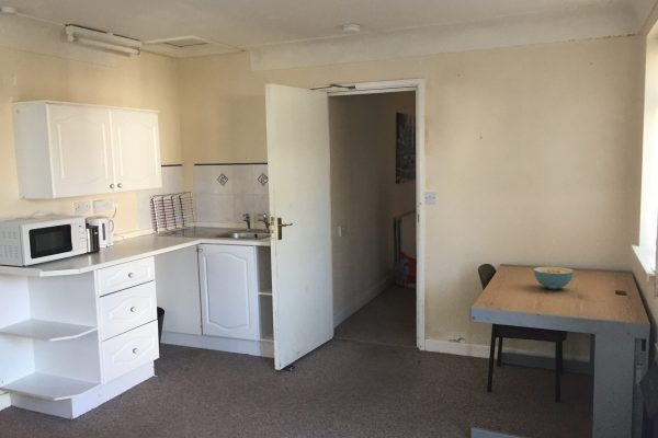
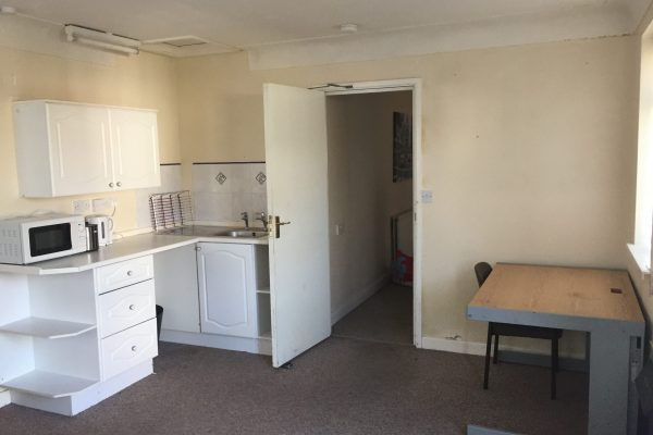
- cereal bowl [533,266,575,290]
